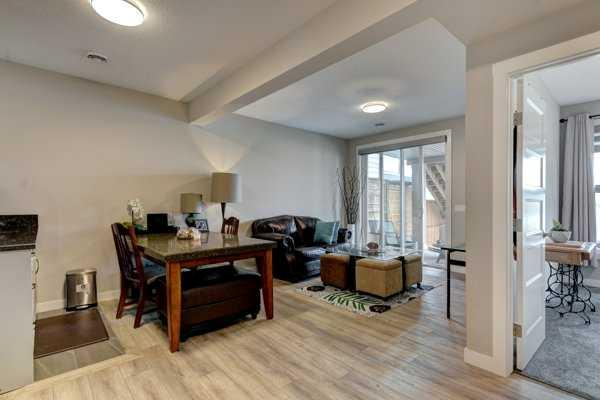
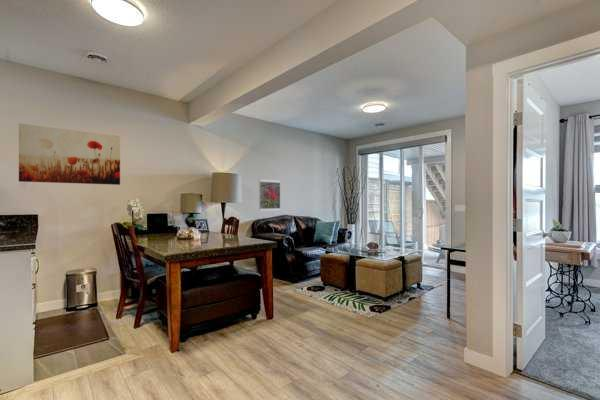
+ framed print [258,178,281,212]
+ wall art [18,123,121,186]
